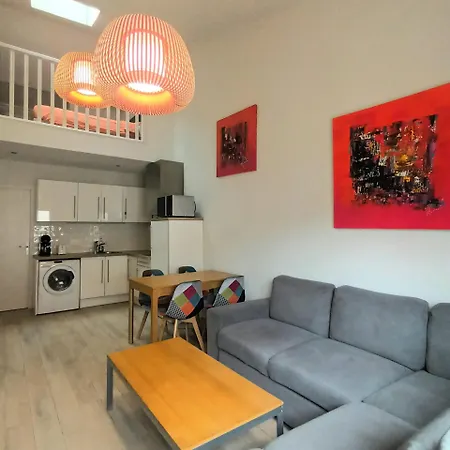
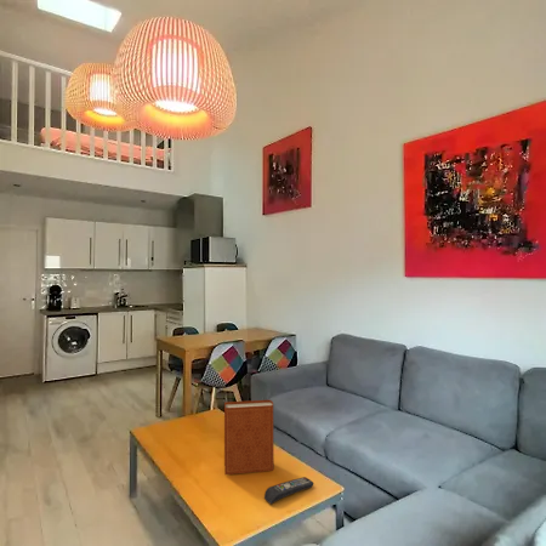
+ remote control [263,476,314,505]
+ book [223,399,275,476]
